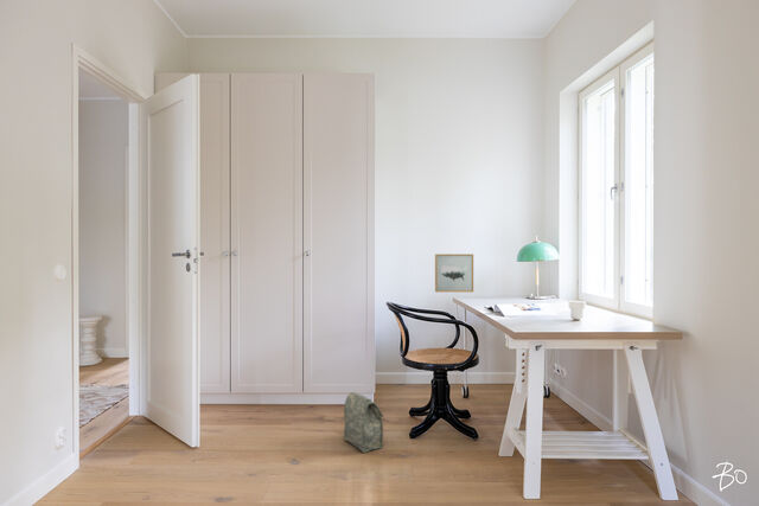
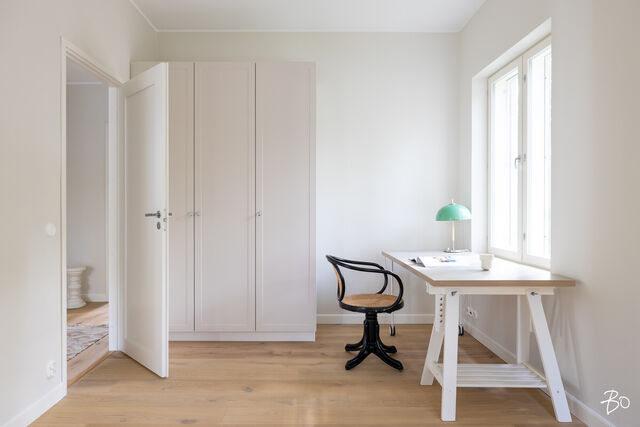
- bag [343,391,384,454]
- wall art [434,254,474,293]
